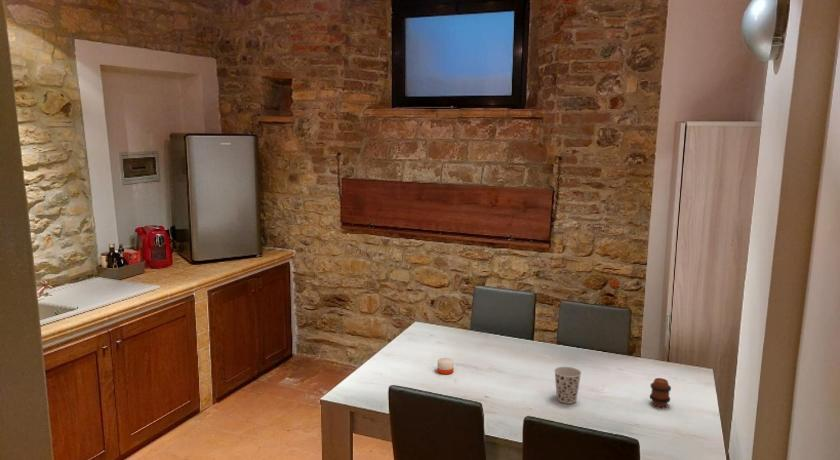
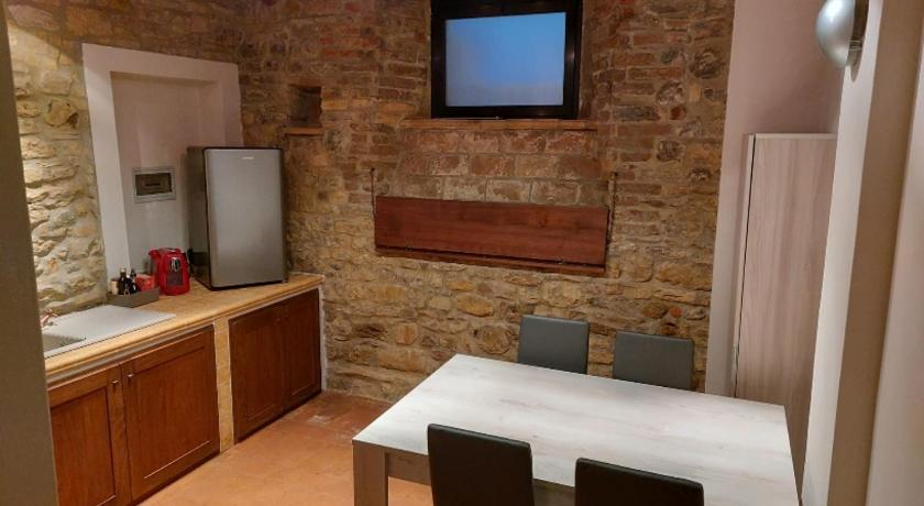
- cup [553,366,582,405]
- candle [436,356,455,375]
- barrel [649,377,672,408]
